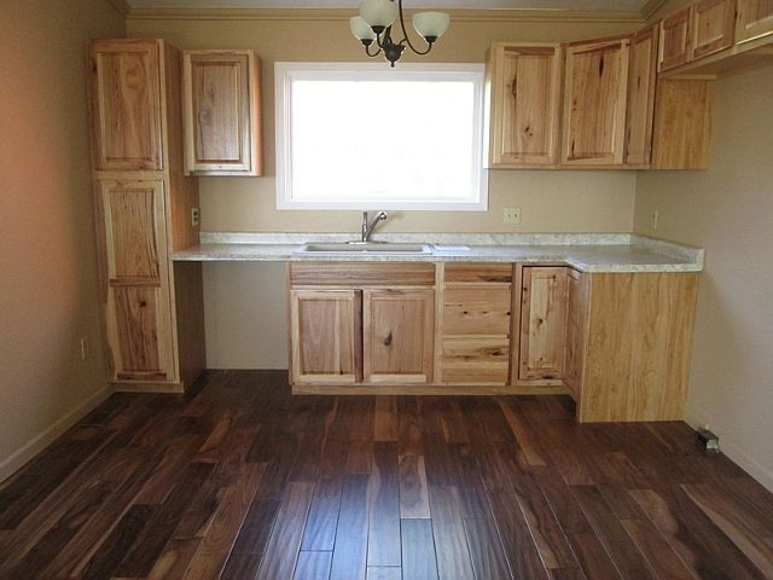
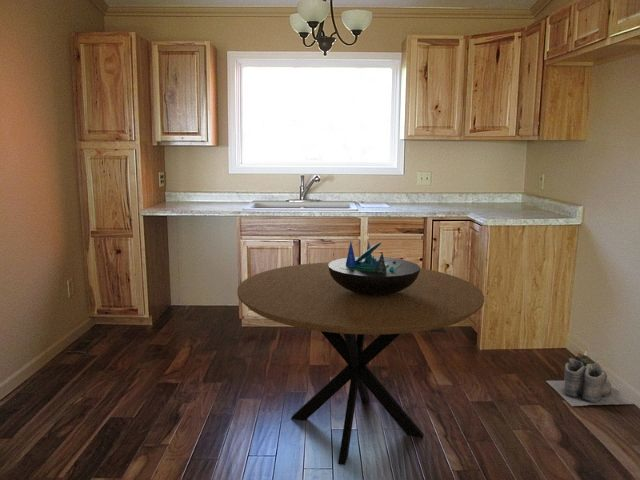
+ dining table [236,261,485,466]
+ boots [545,357,637,407]
+ decorative bowl [328,241,421,296]
